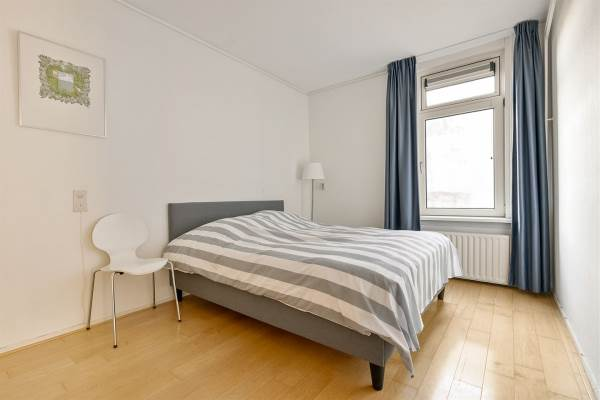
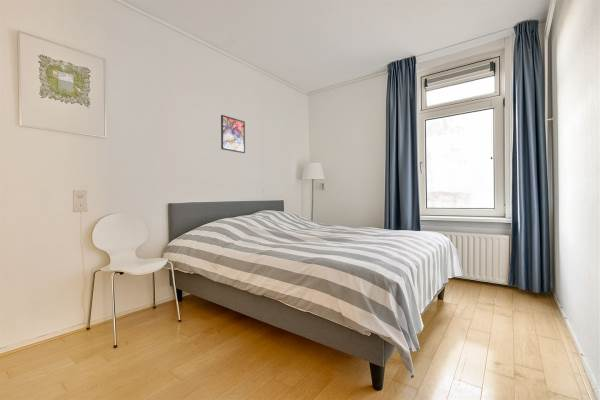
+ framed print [220,114,246,154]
